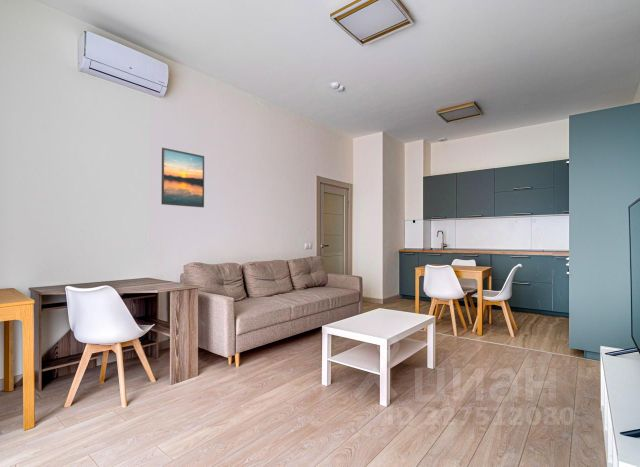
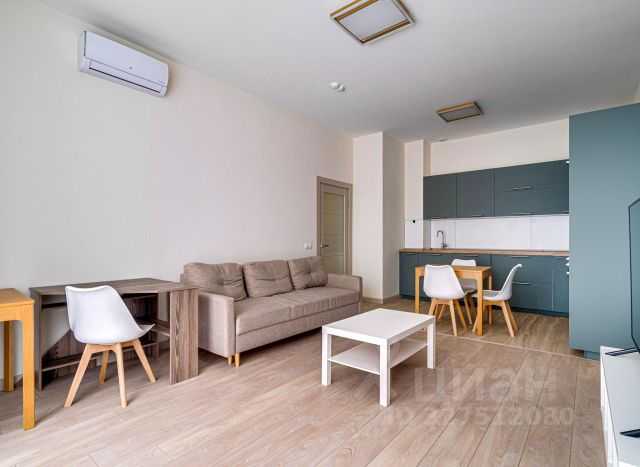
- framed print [160,147,205,208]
